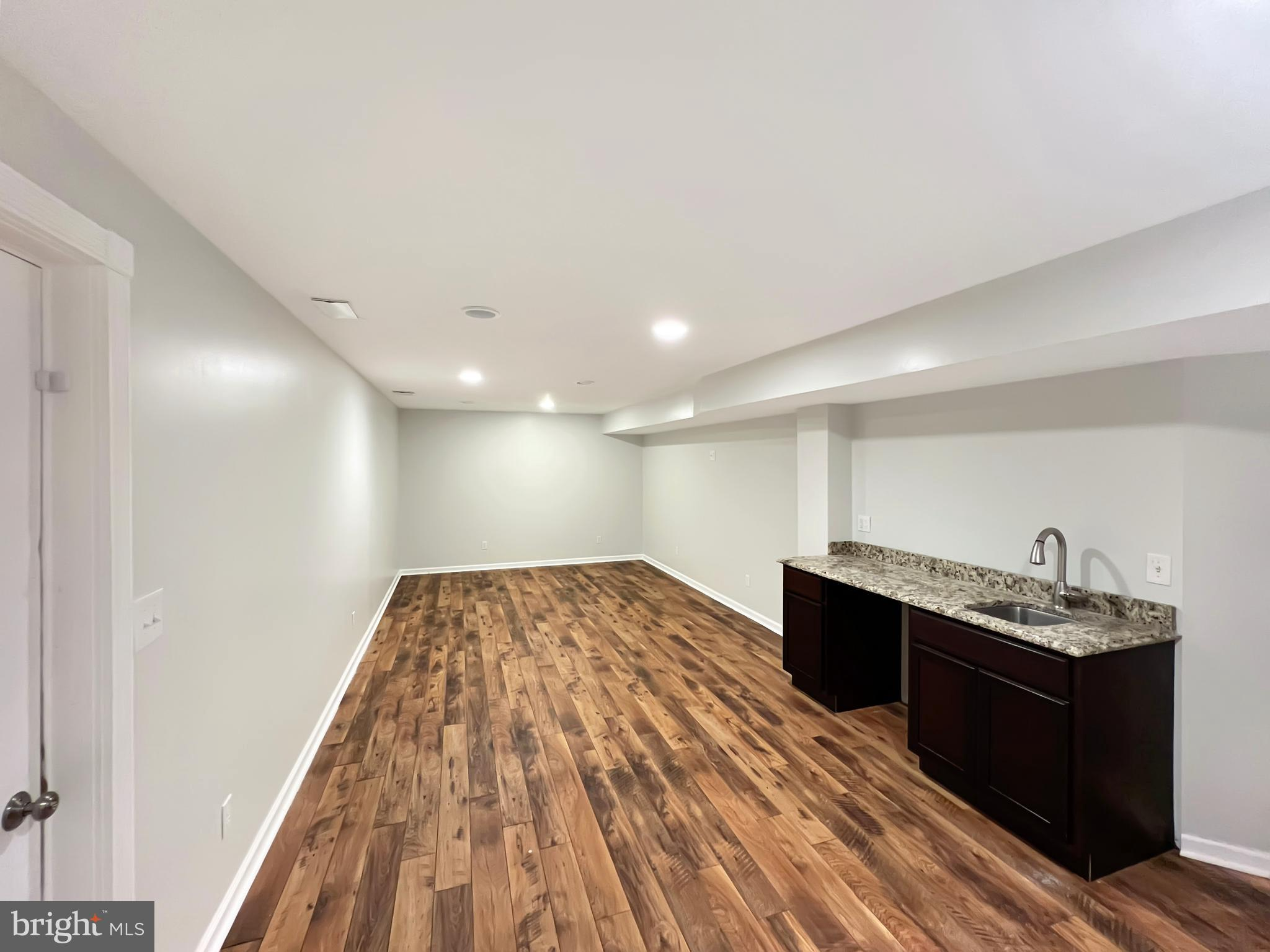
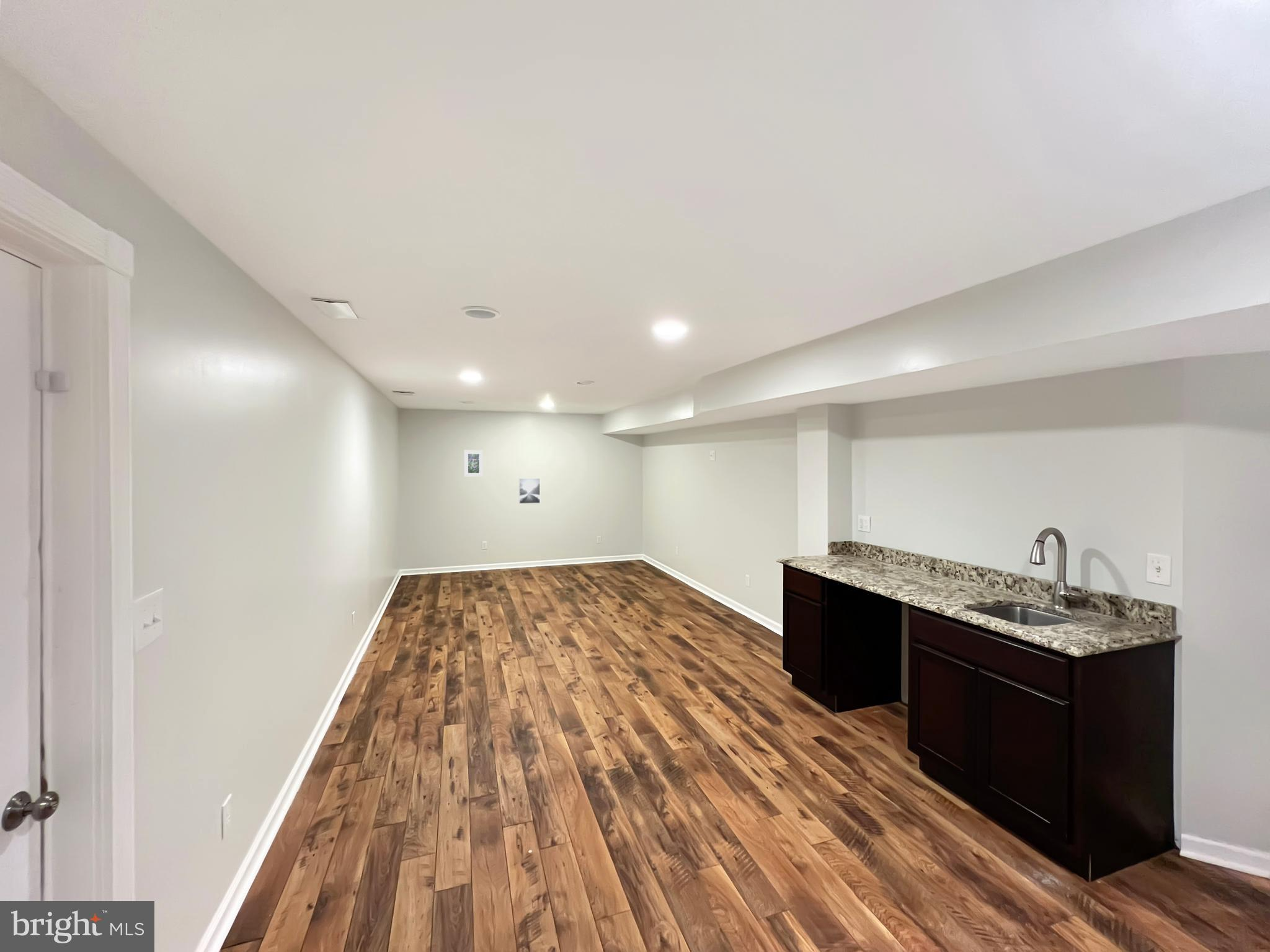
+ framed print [518,478,541,504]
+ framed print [464,450,484,478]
